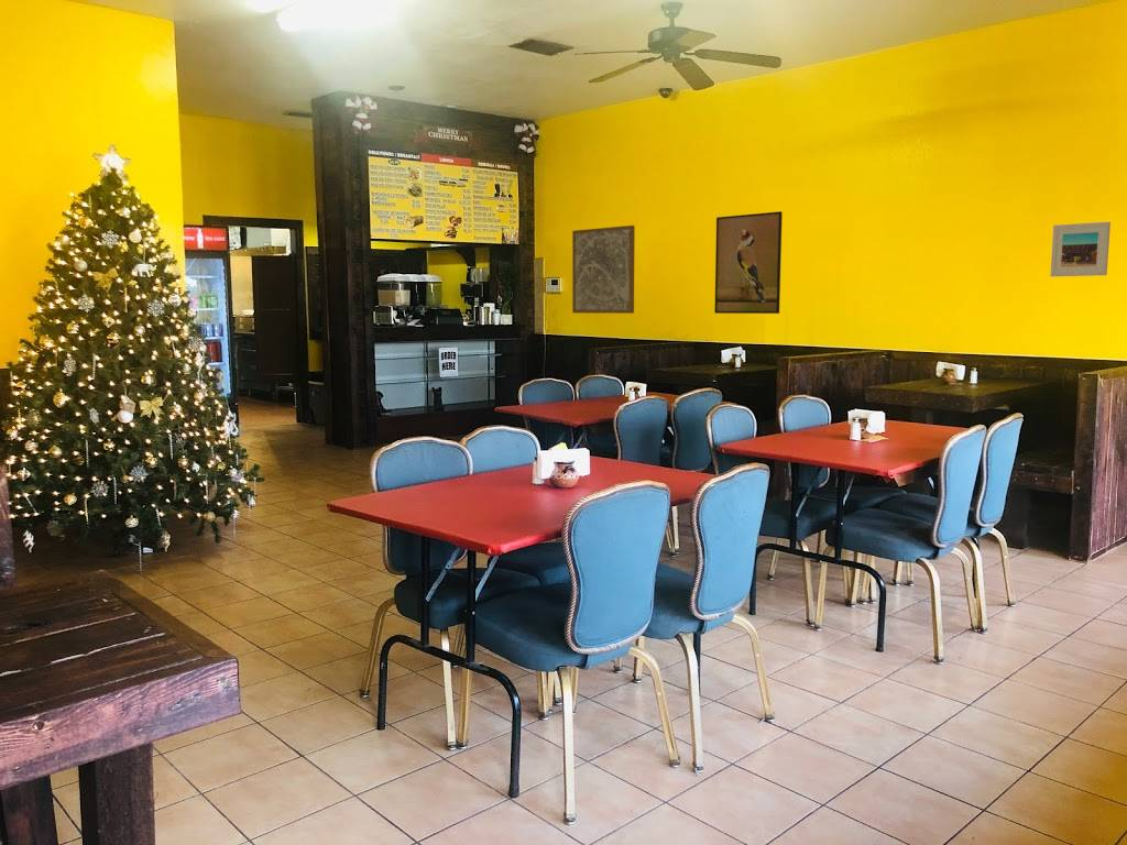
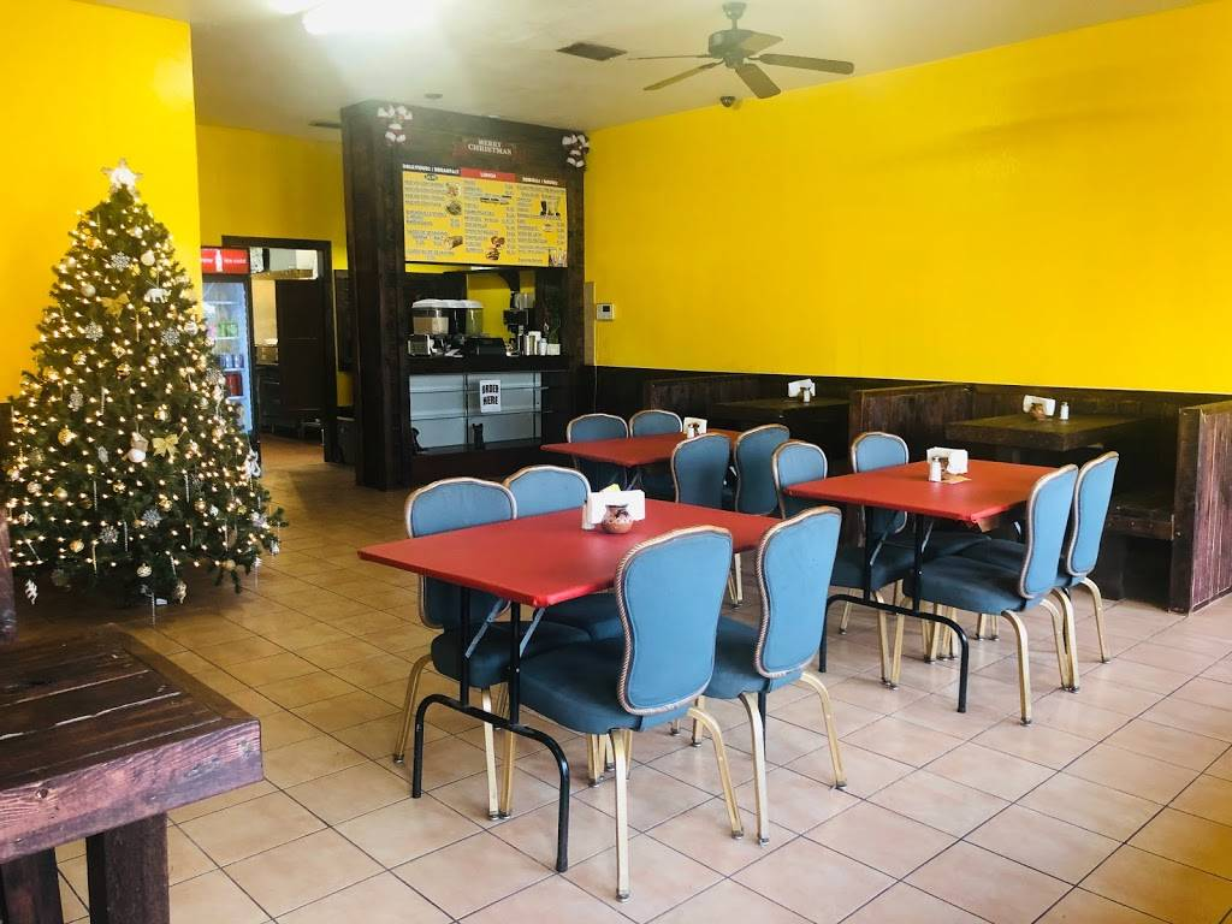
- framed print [1049,221,1112,277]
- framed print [713,210,784,315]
- wall art [571,224,636,315]
